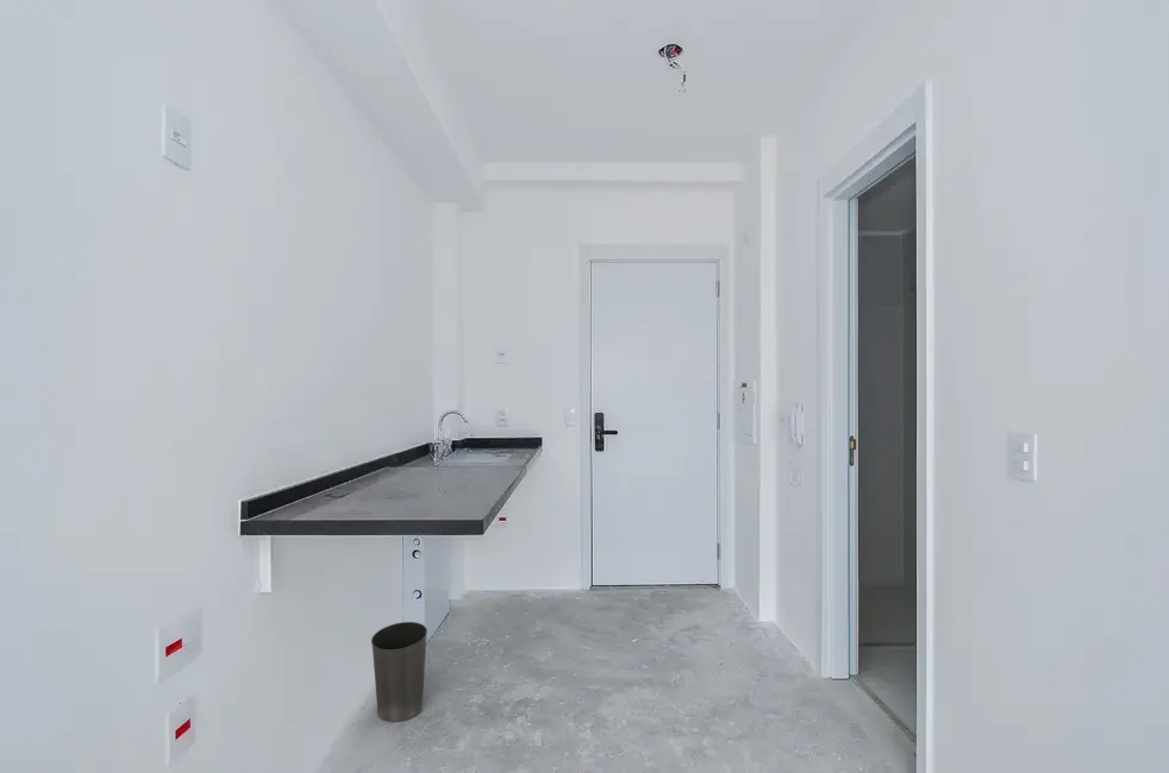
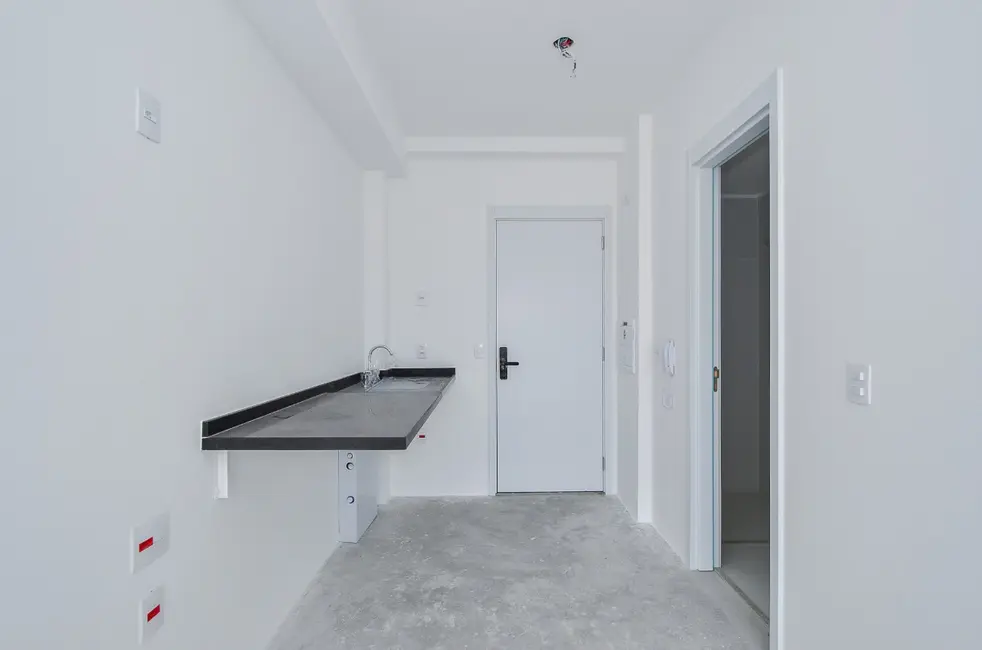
- waste basket [370,621,429,723]
